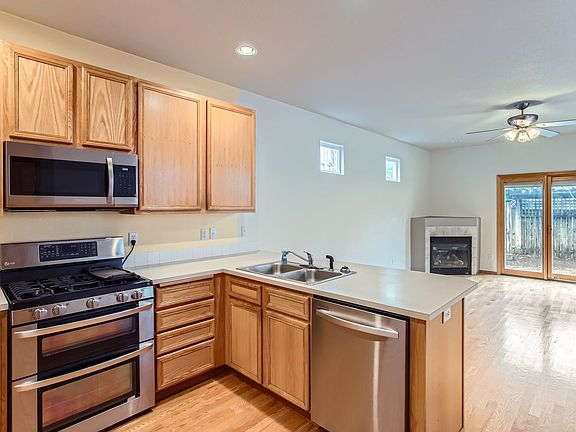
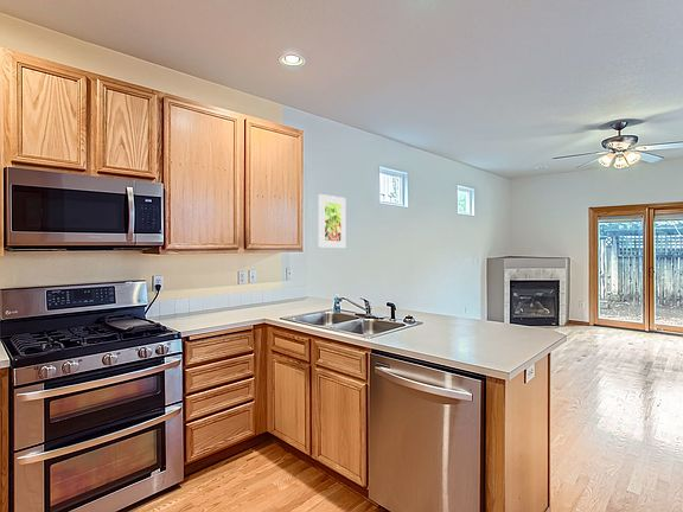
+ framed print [318,193,347,249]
